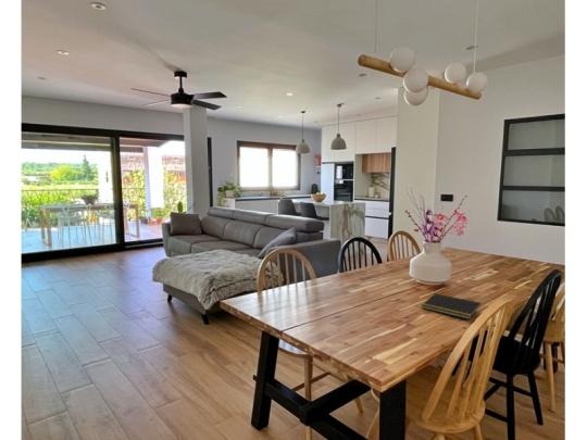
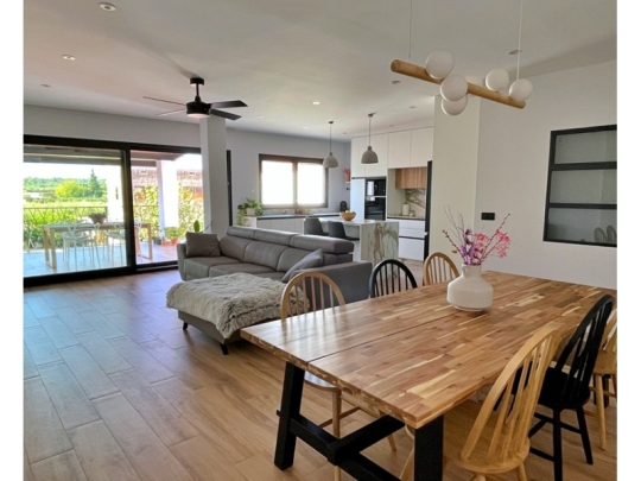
- notepad [421,292,482,320]
